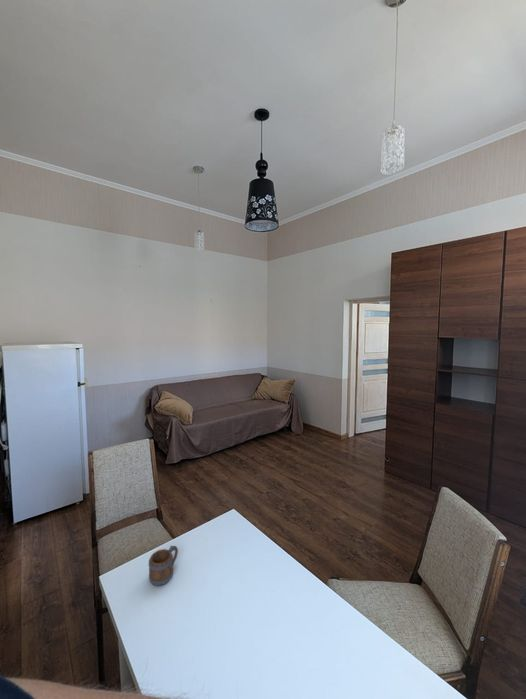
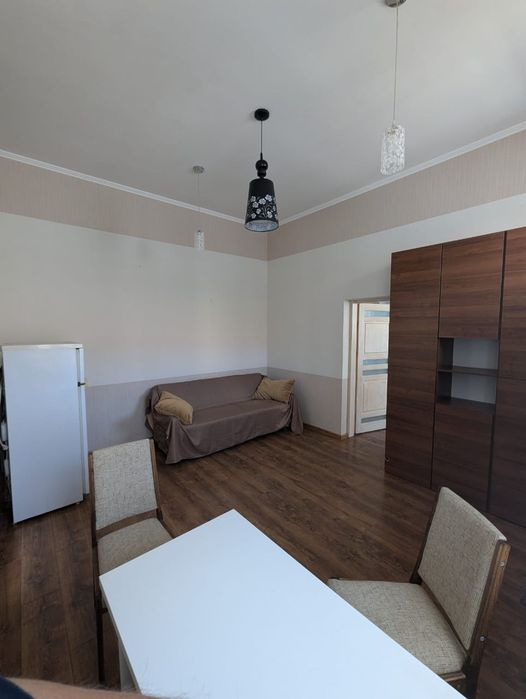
- mug [148,545,179,587]
